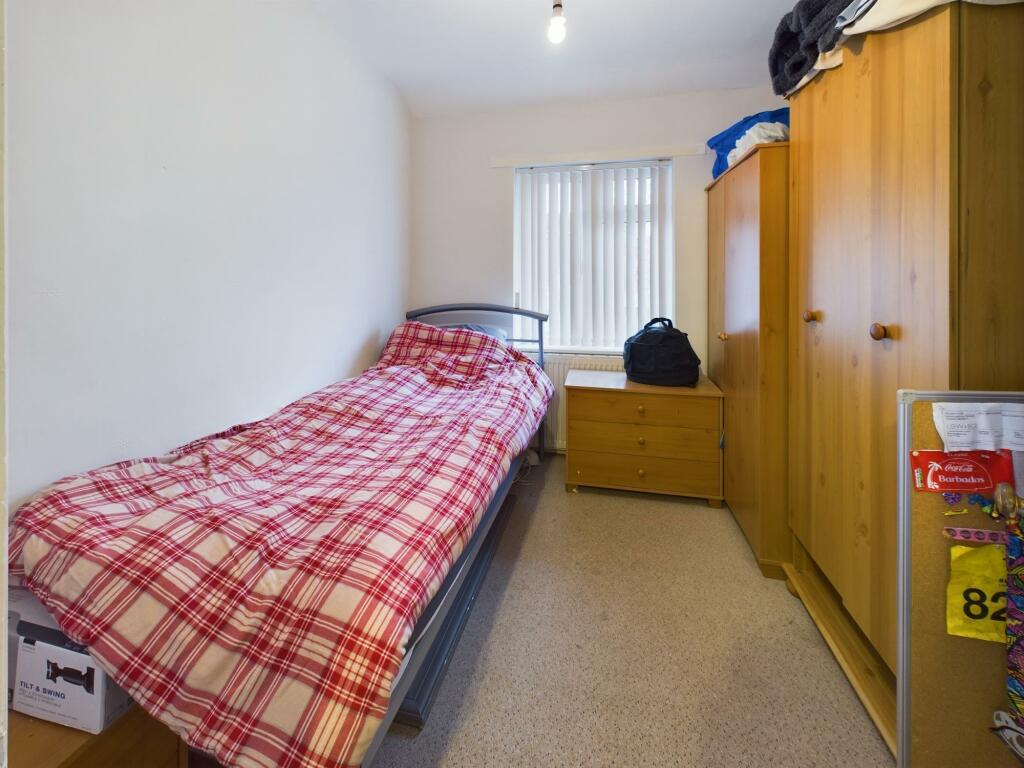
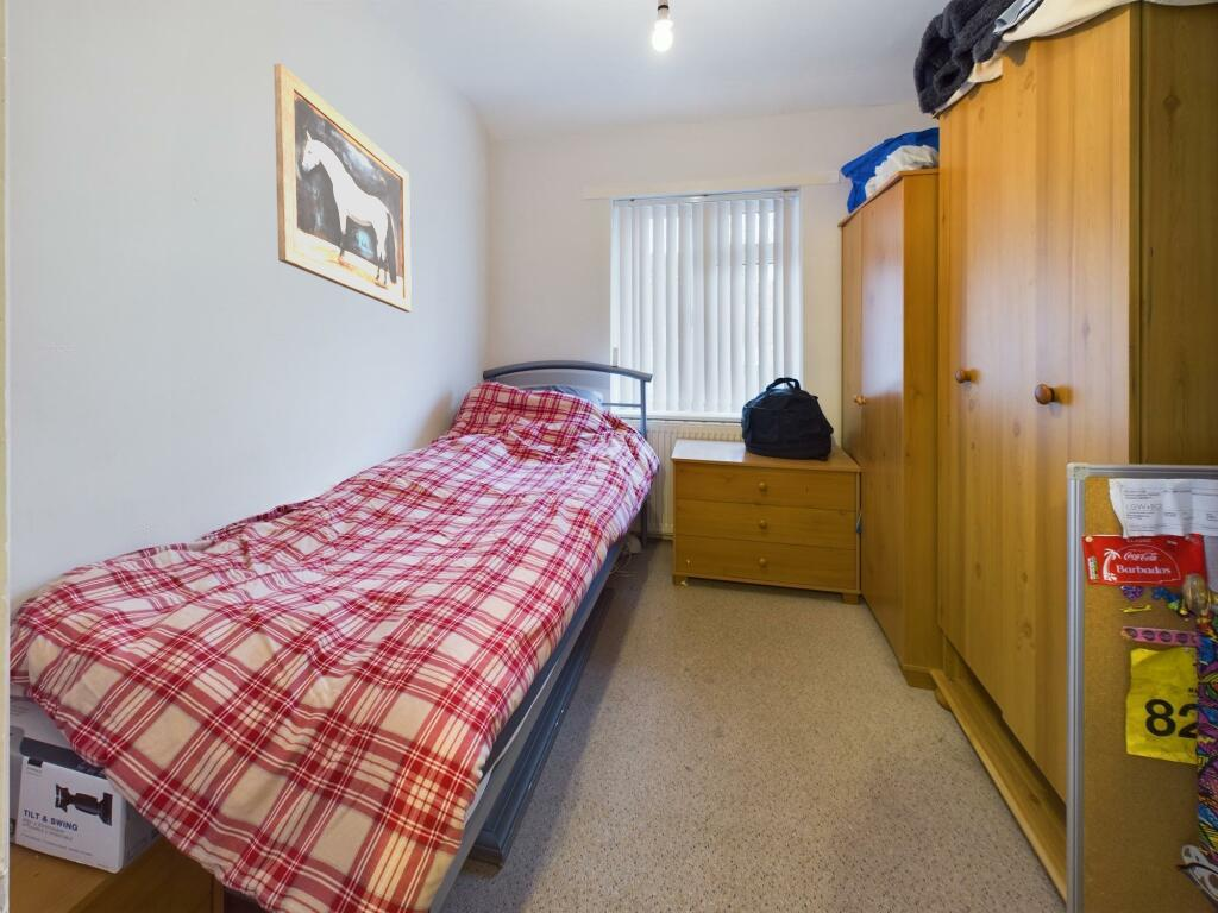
+ wall art [272,63,413,314]
